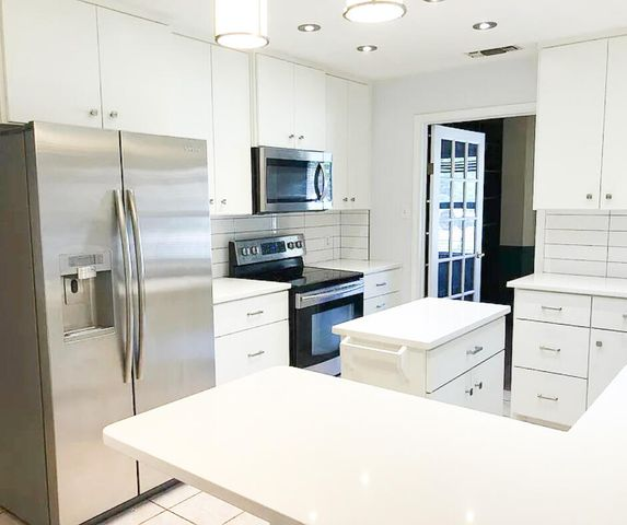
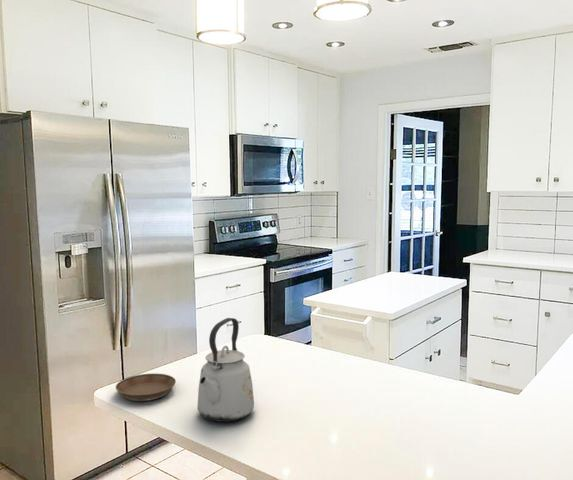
+ kettle [196,317,255,423]
+ saucer [115,372,177,402]
